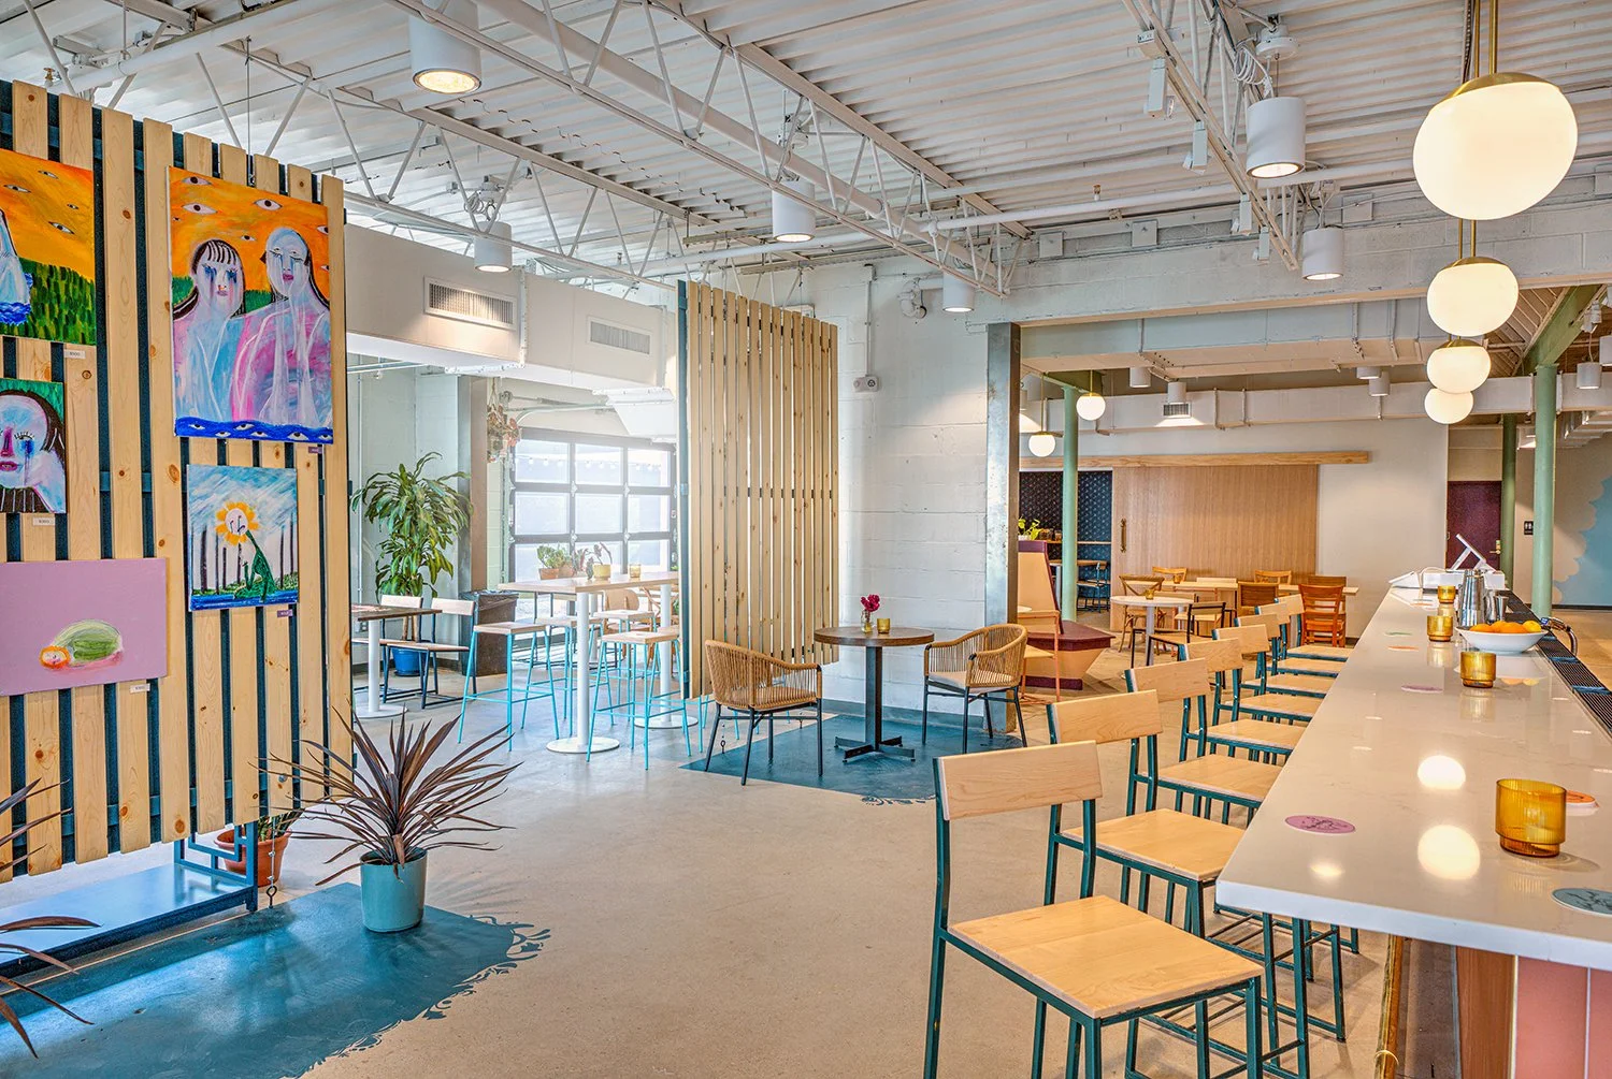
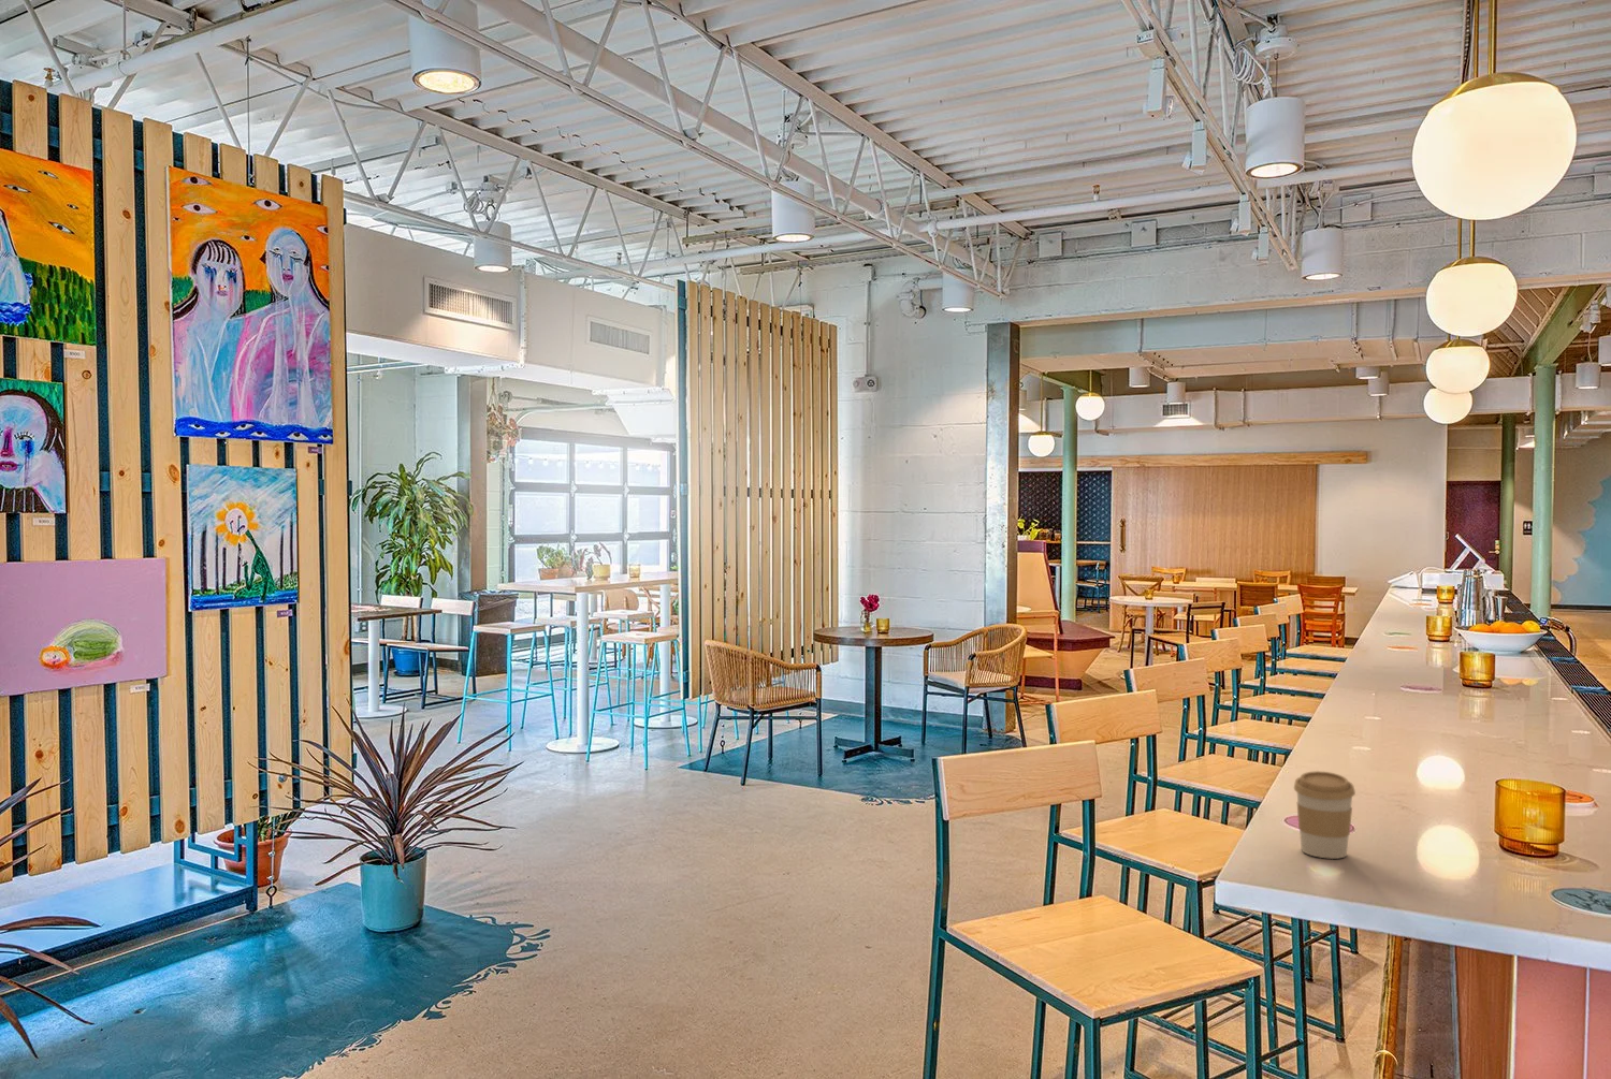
+ coffee cup [1293,770,1357,860]
